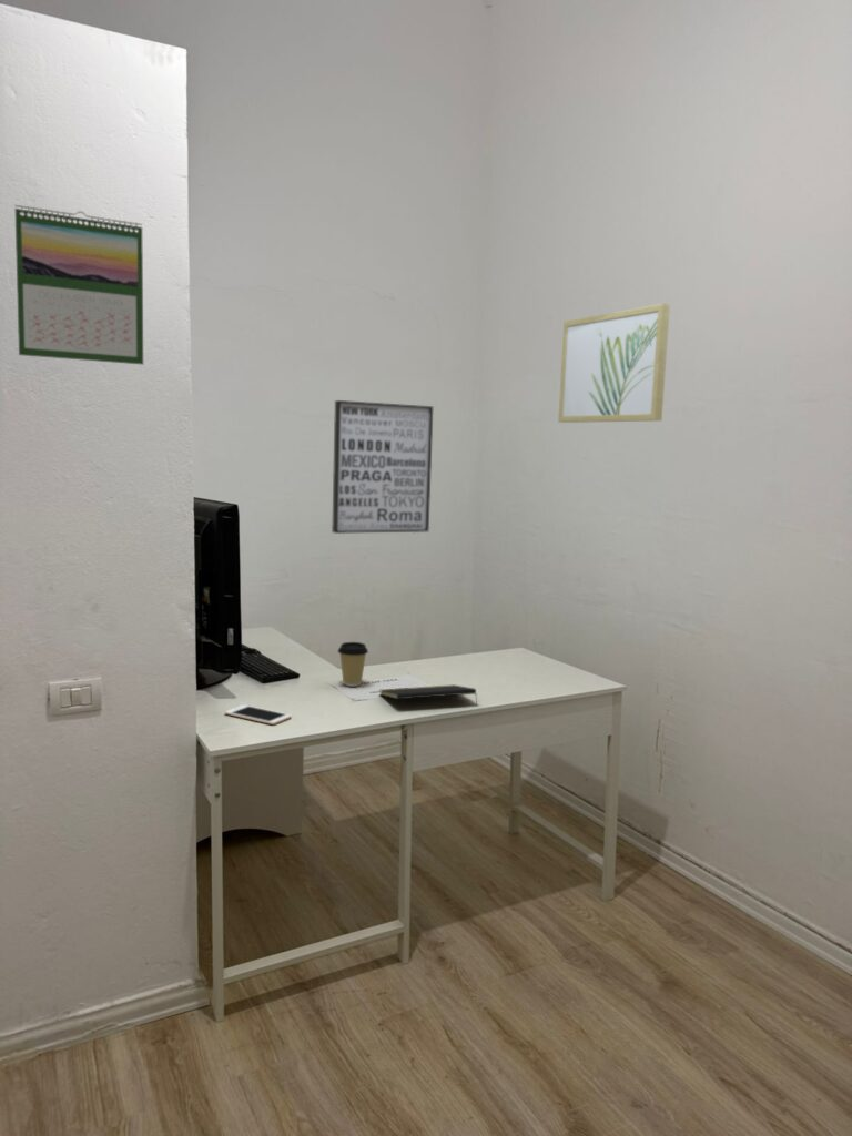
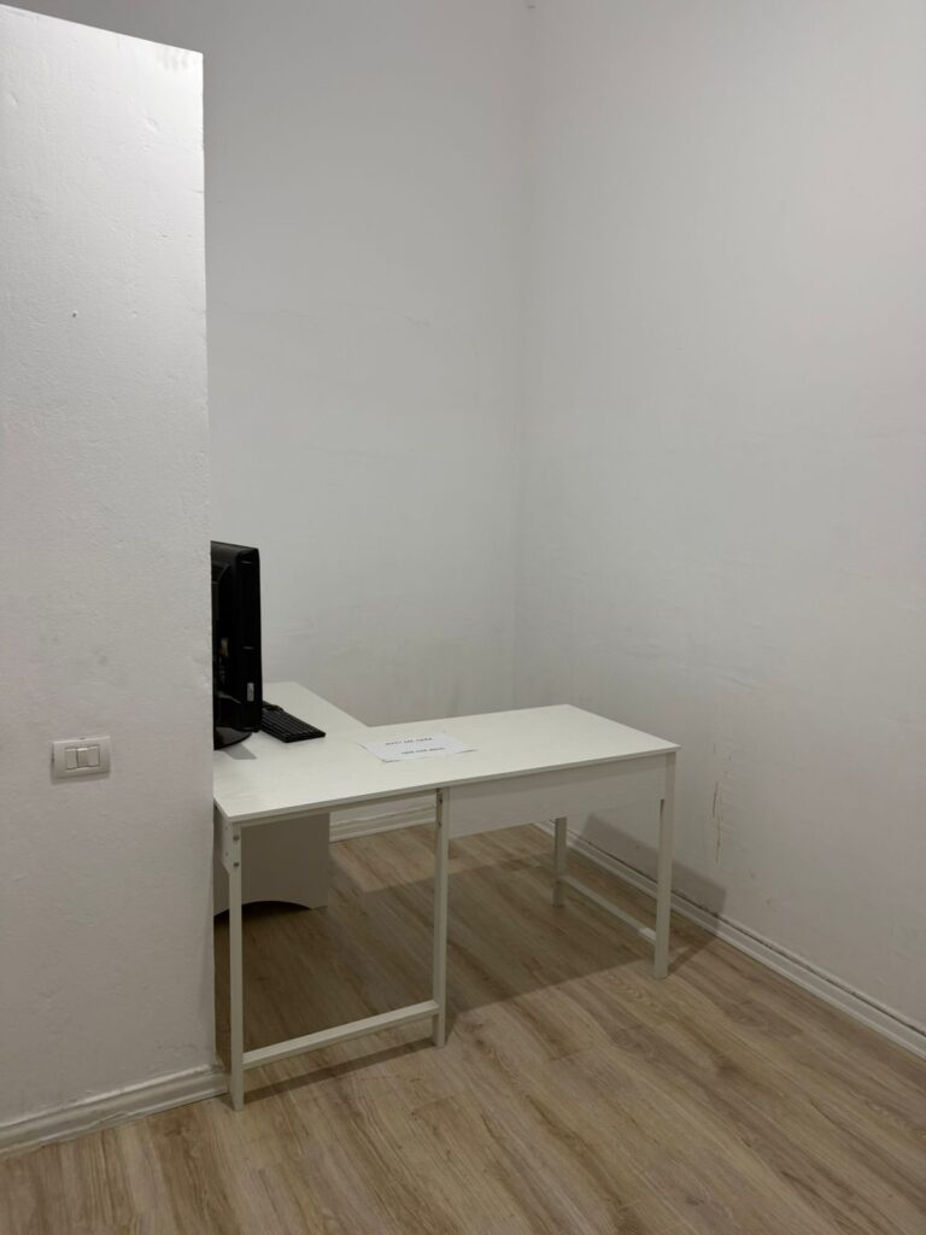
- wall art [557,303,671,424]
- wall art [331,399,434,535]
- calendar [13,204,144,366]
- coffee cup [337,641,369,688]
- notepad [378,683,478,704]
- cell phone [224,703,293,726]
